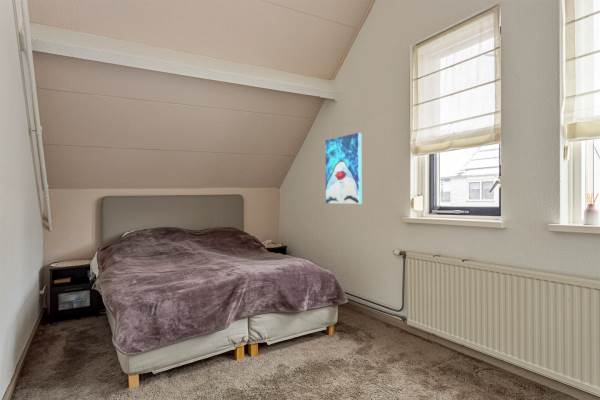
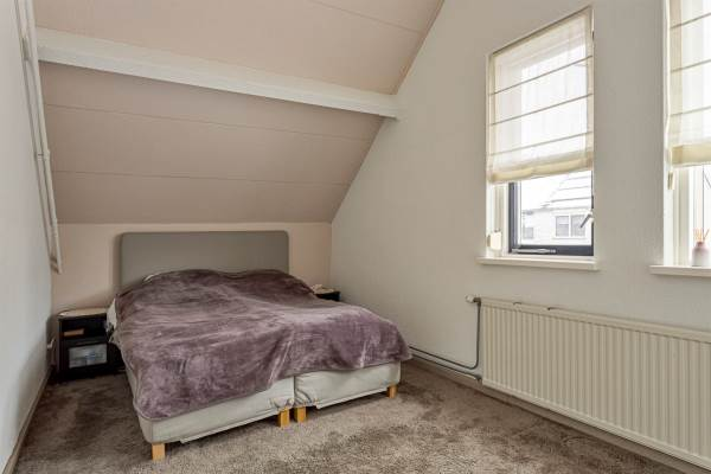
- wall art [324,132,363,205]
